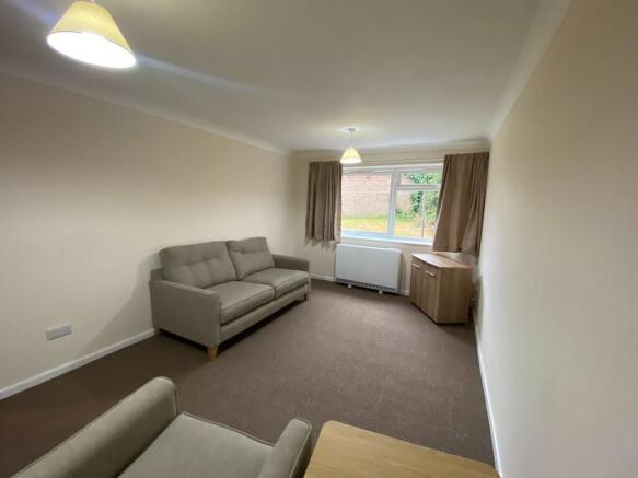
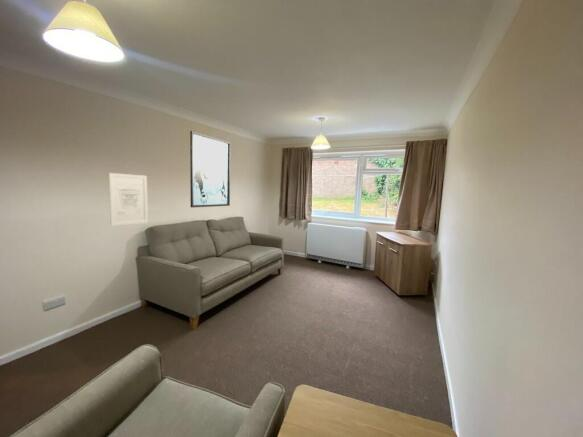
+ wall art [108,172,149,227]
+ wall art [189,130,232,208]
